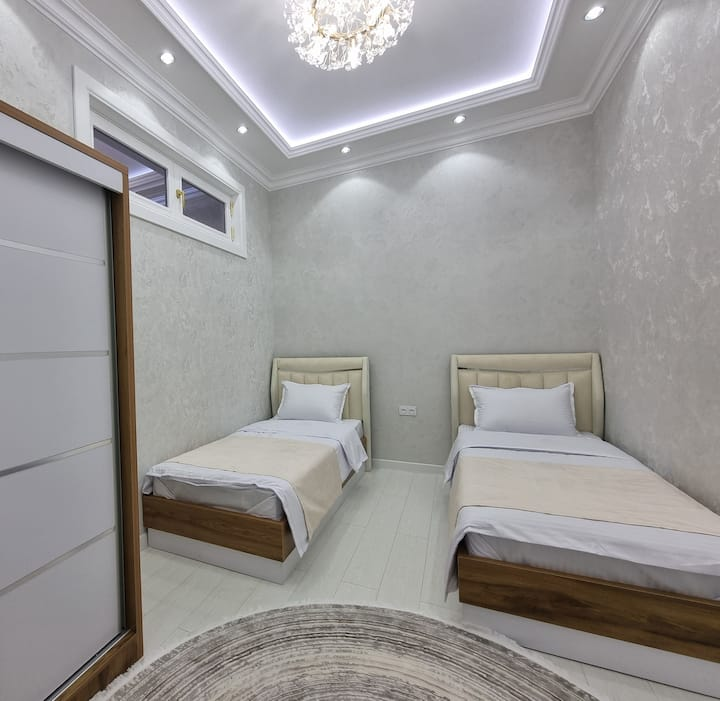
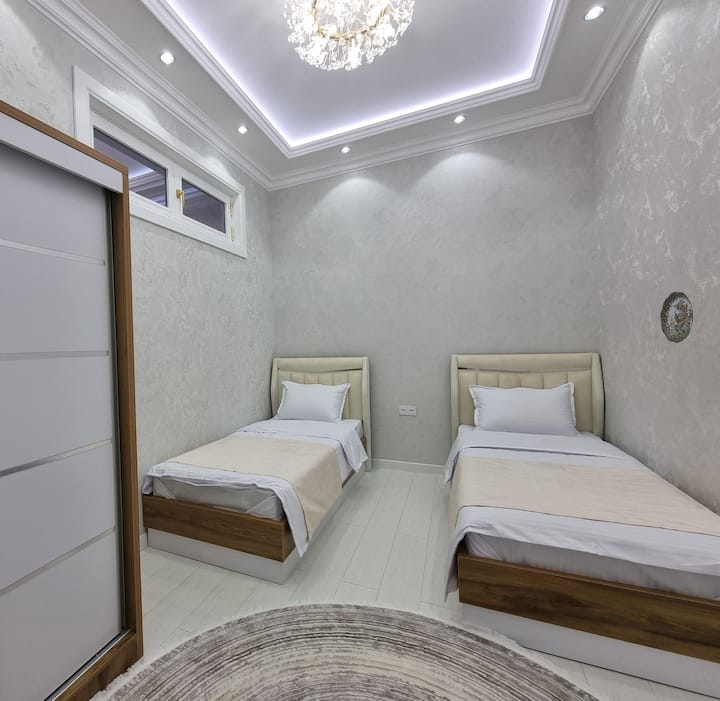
+ decorative plate [659,291,694,344]
